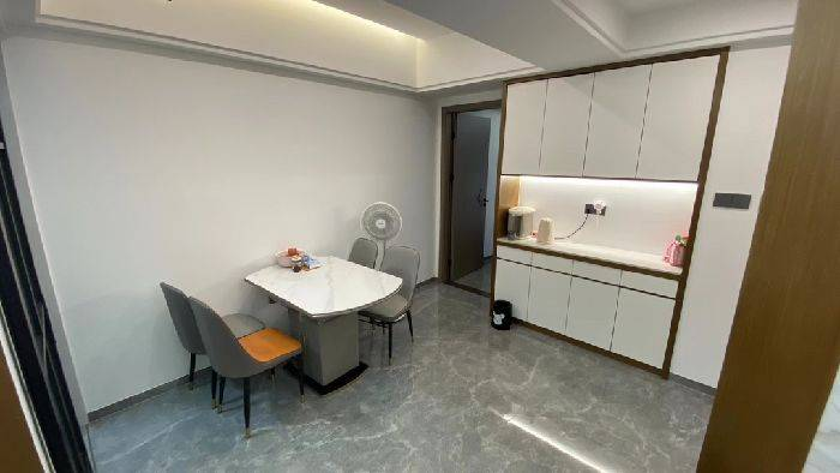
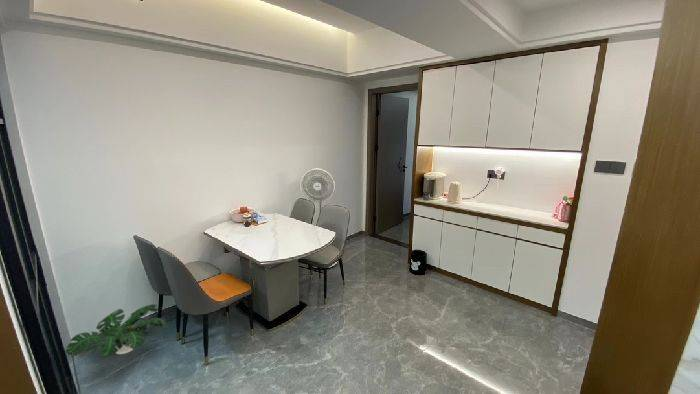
+ potted plant [65,303,169,358]
